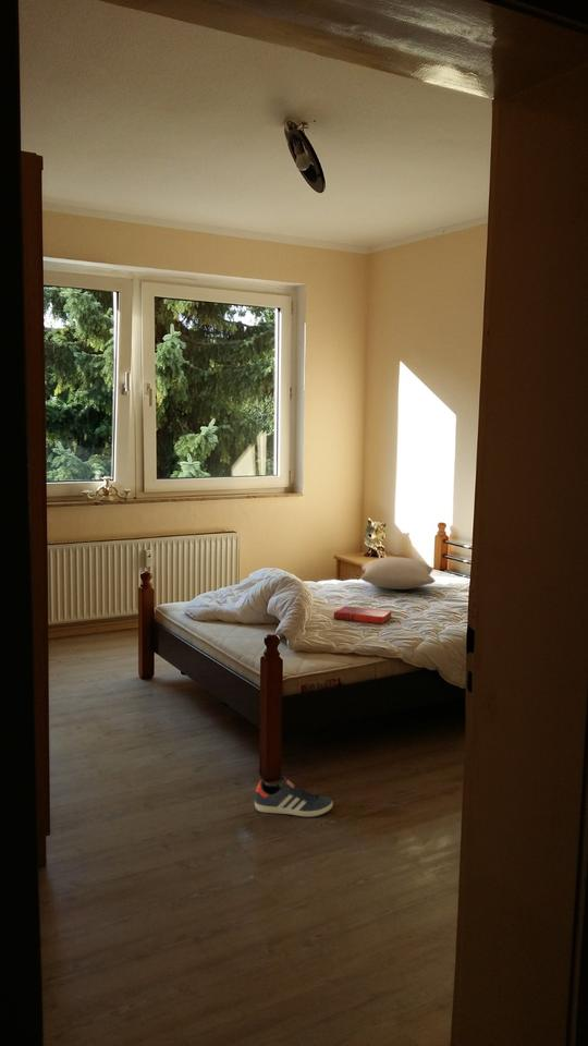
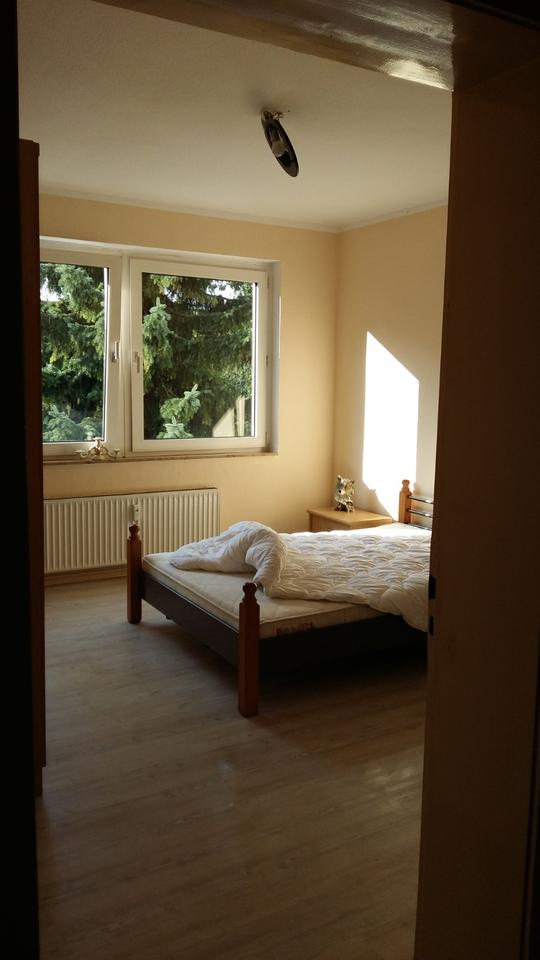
- pillow [359,556,437,591]
- hardback book [333,605,393,625]
- sneaker [254,775,334,817]
